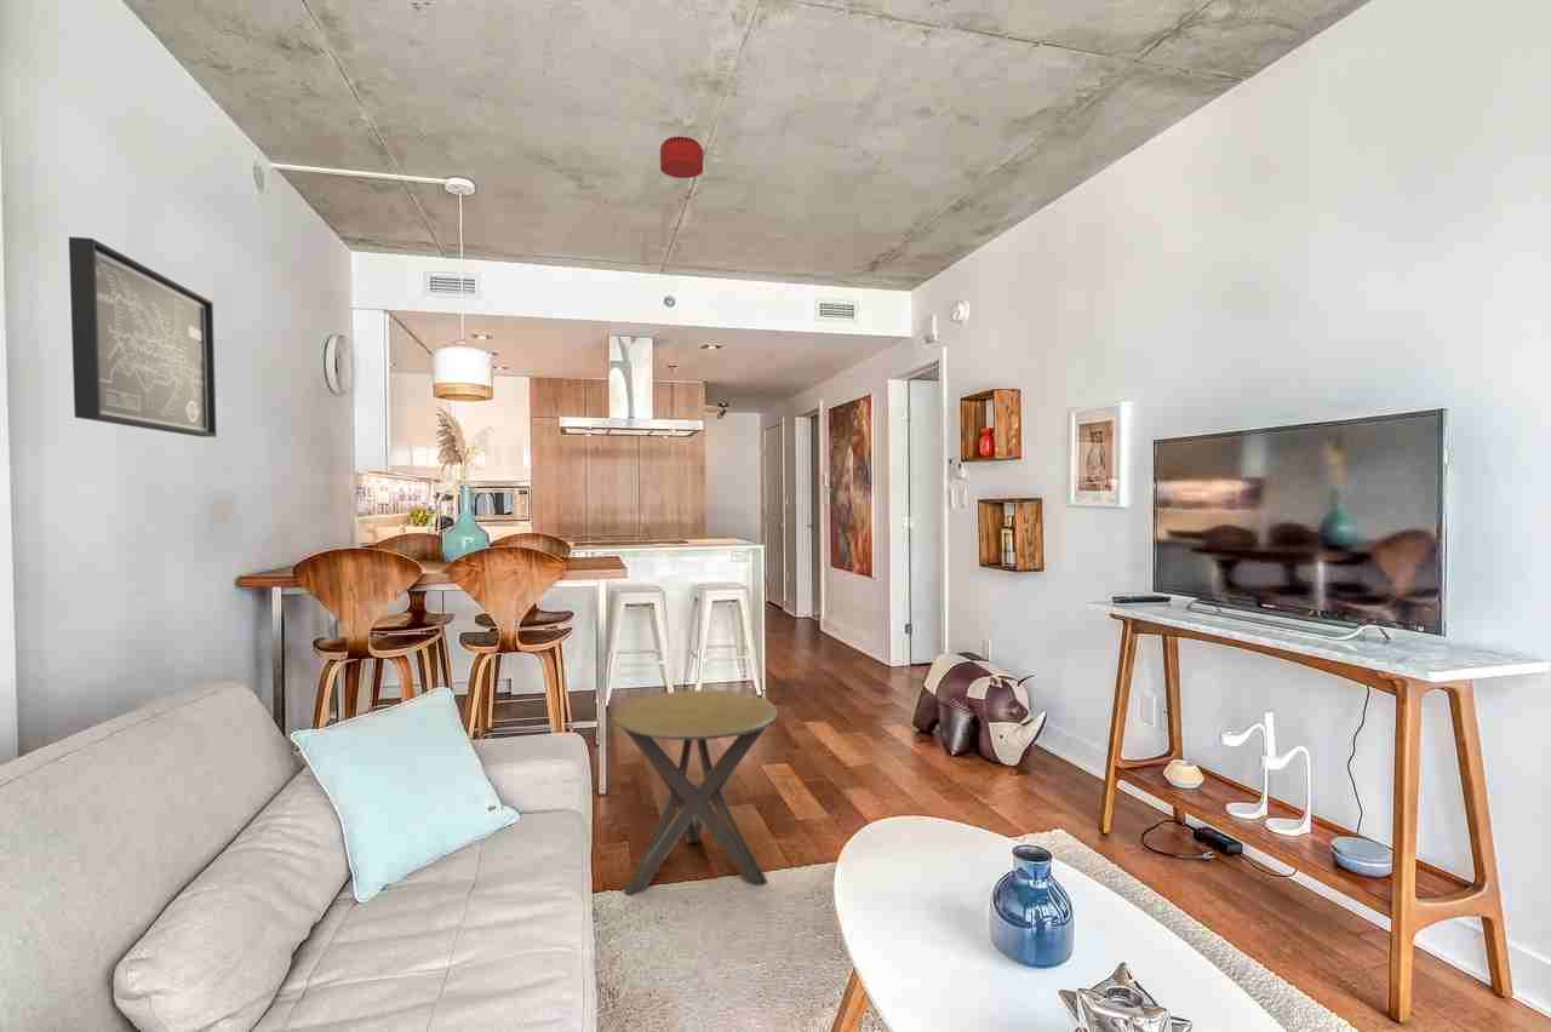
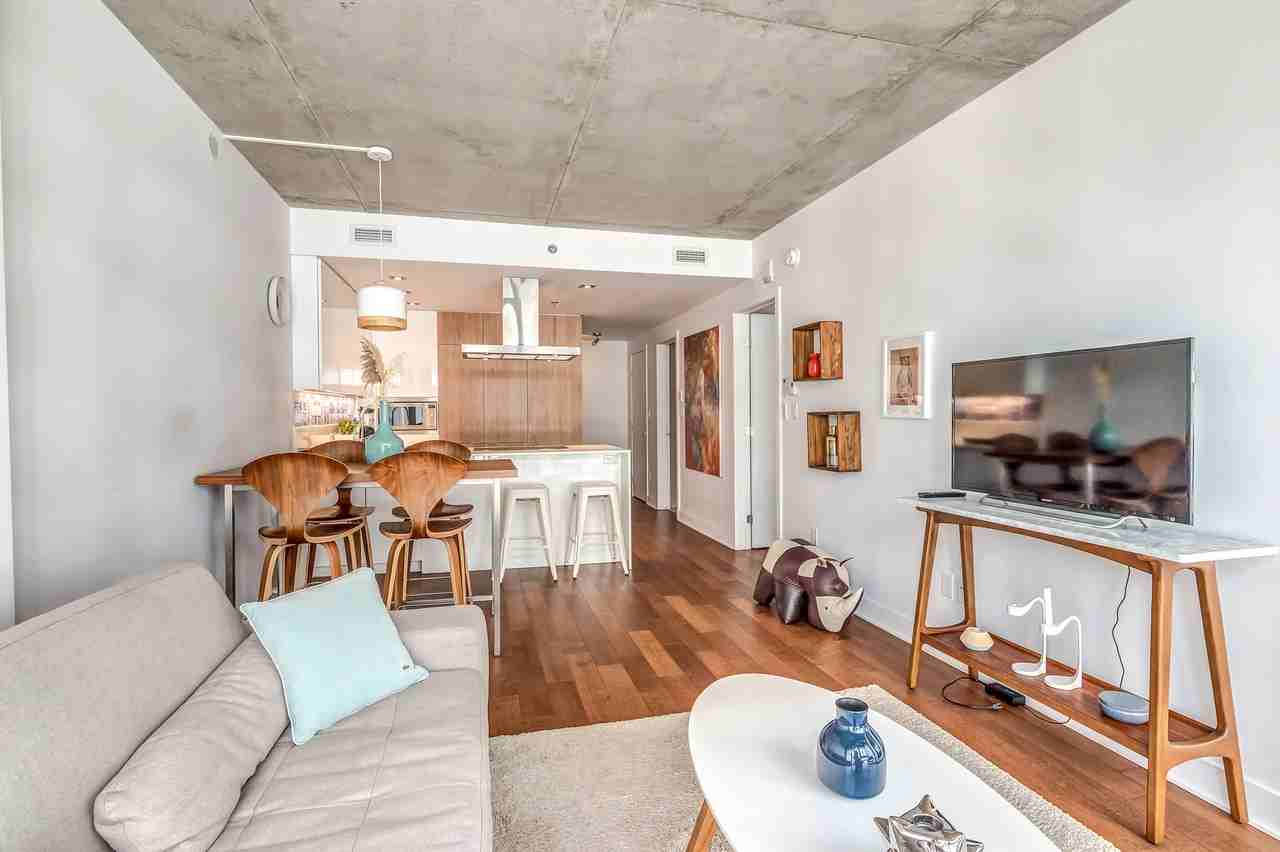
- side table [611,689,779,898]
- smoke detector [659,136,704,179]
- wall art [68,236,218,438]
